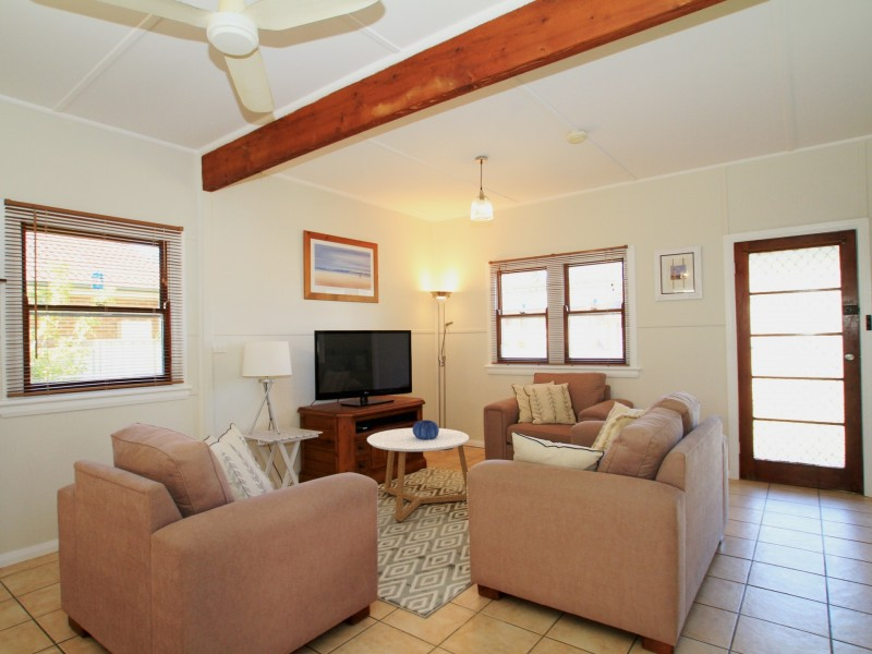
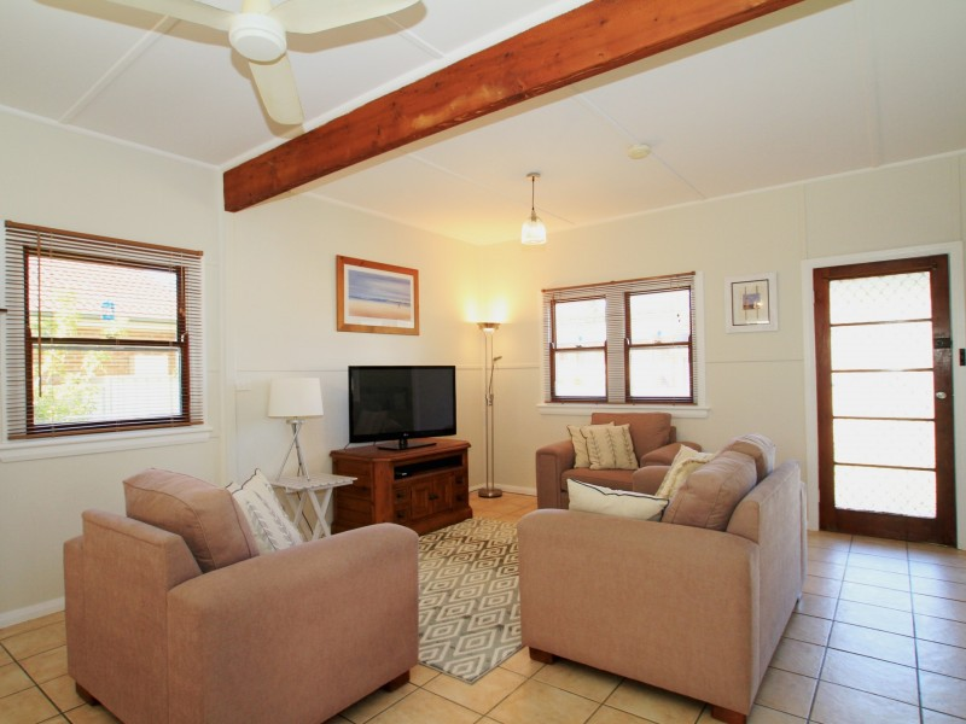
- coffee table [366,427,470,523]
- decorative bowl [412,419,439,439]
